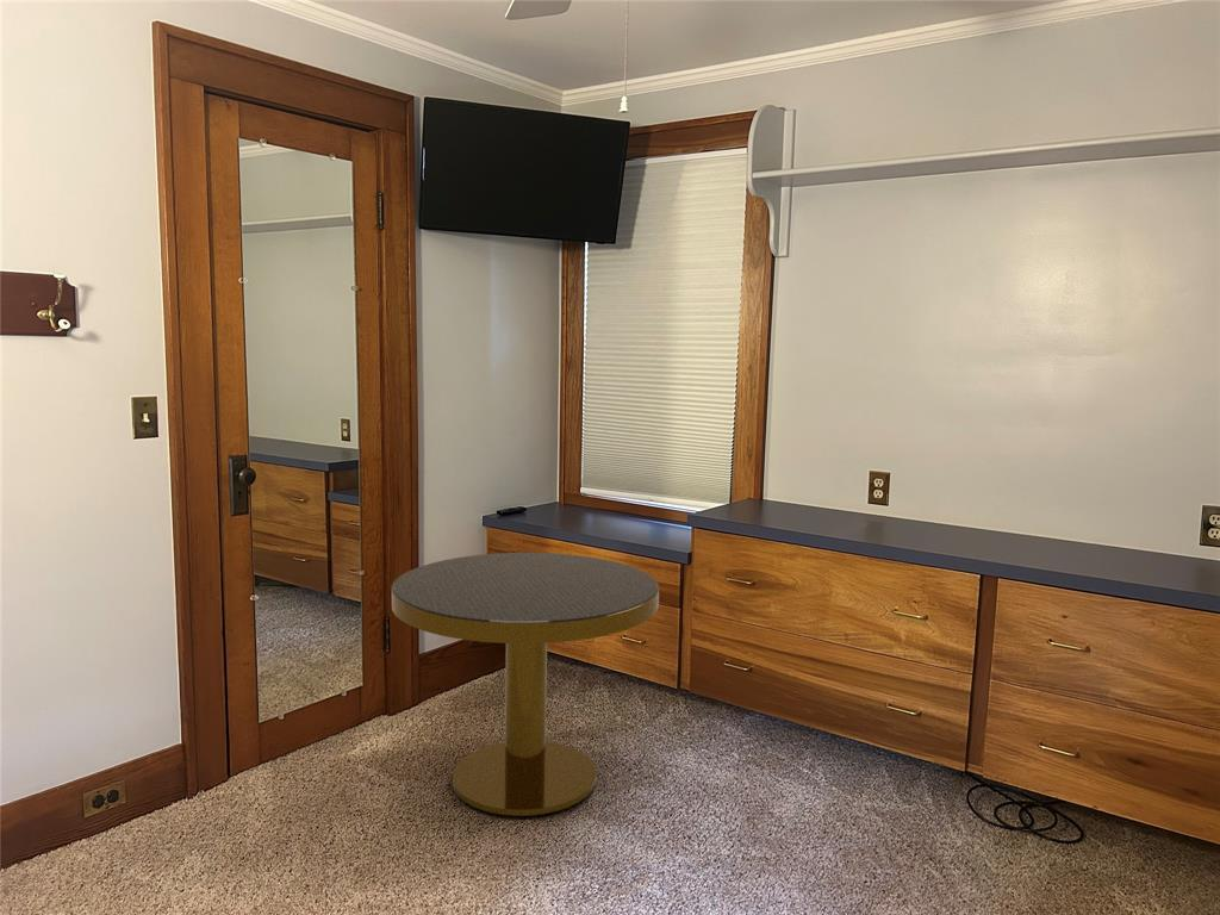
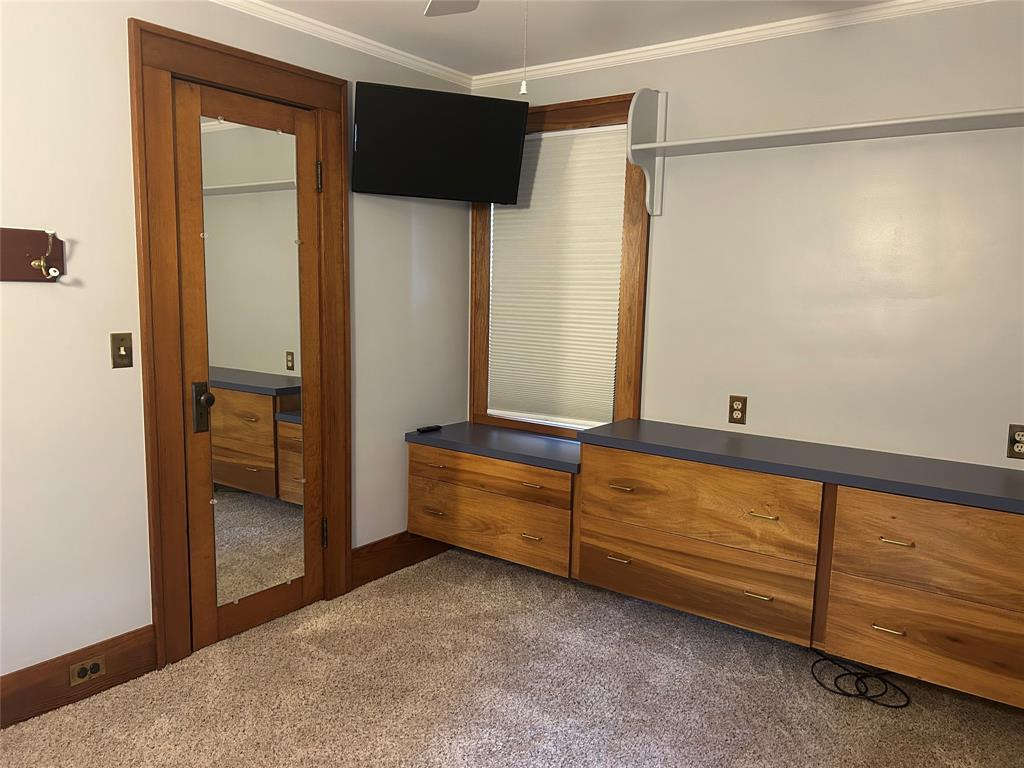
- side table [391,552,660,817]
